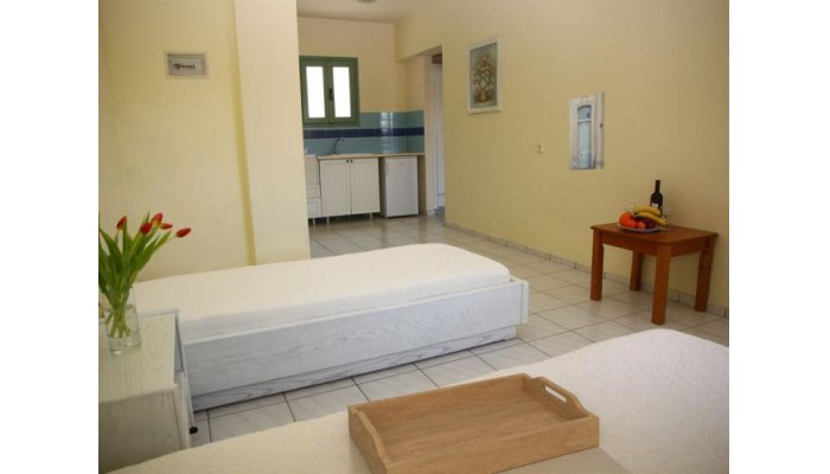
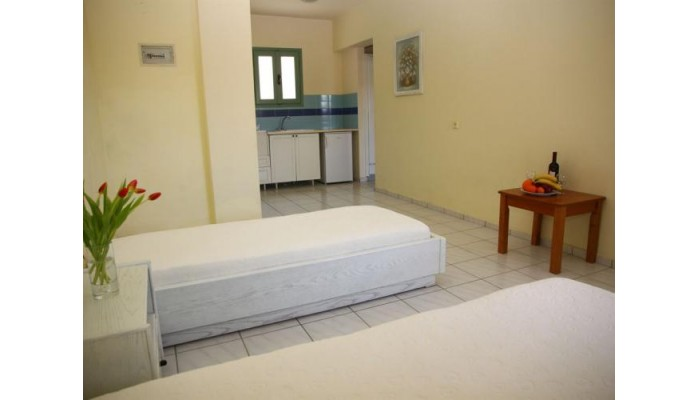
- wall art [568,91,606,172]
- serving tray [346,372,601,474]
